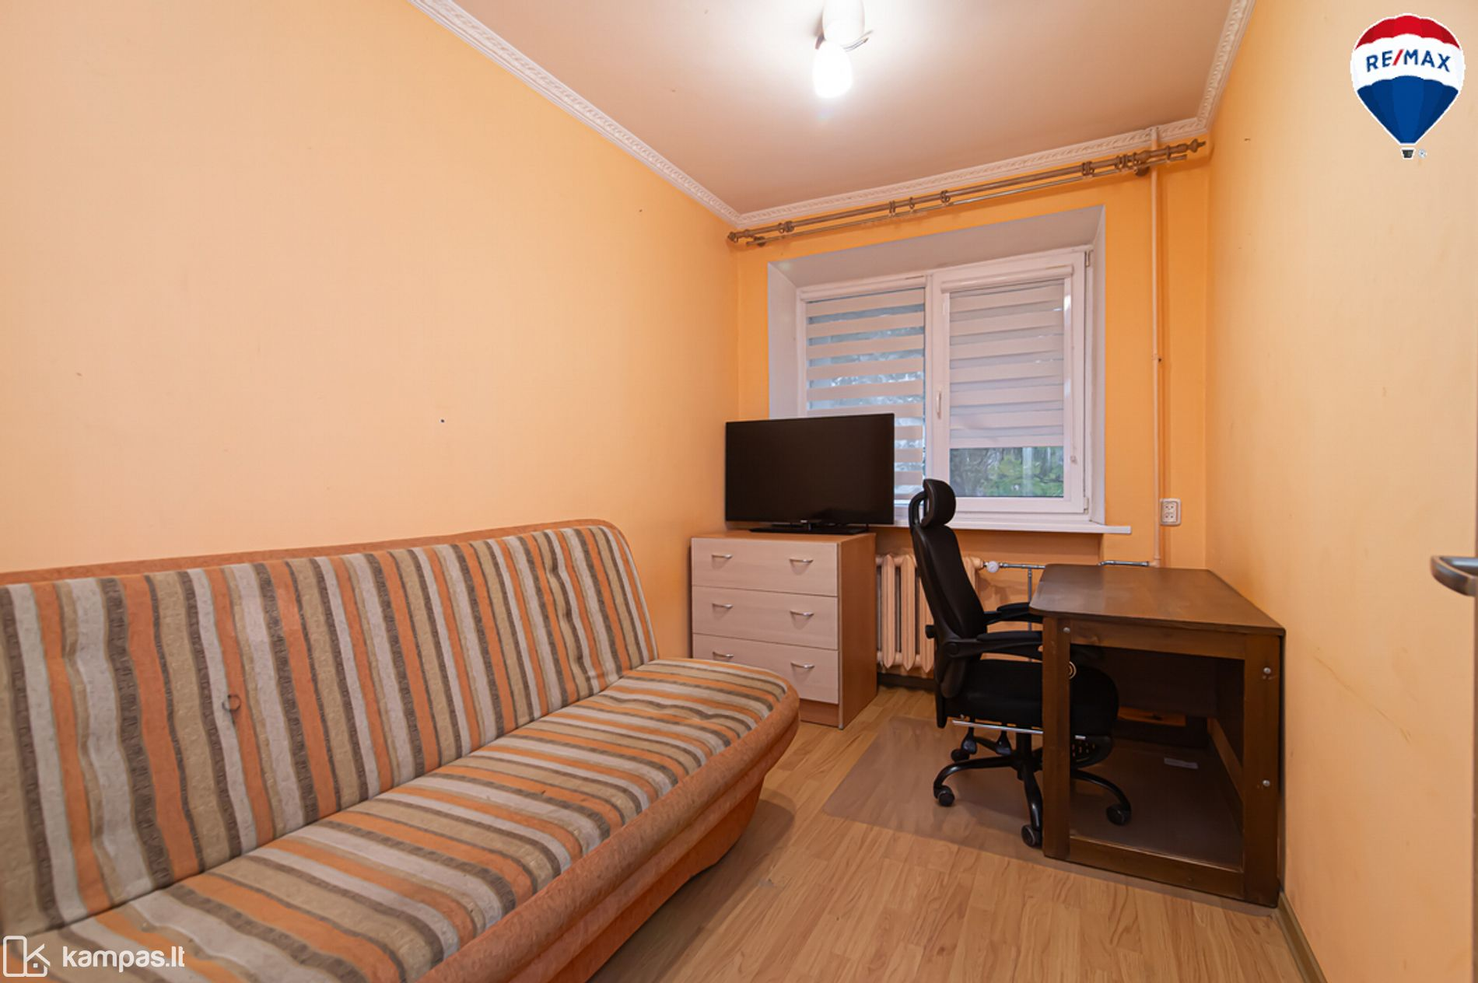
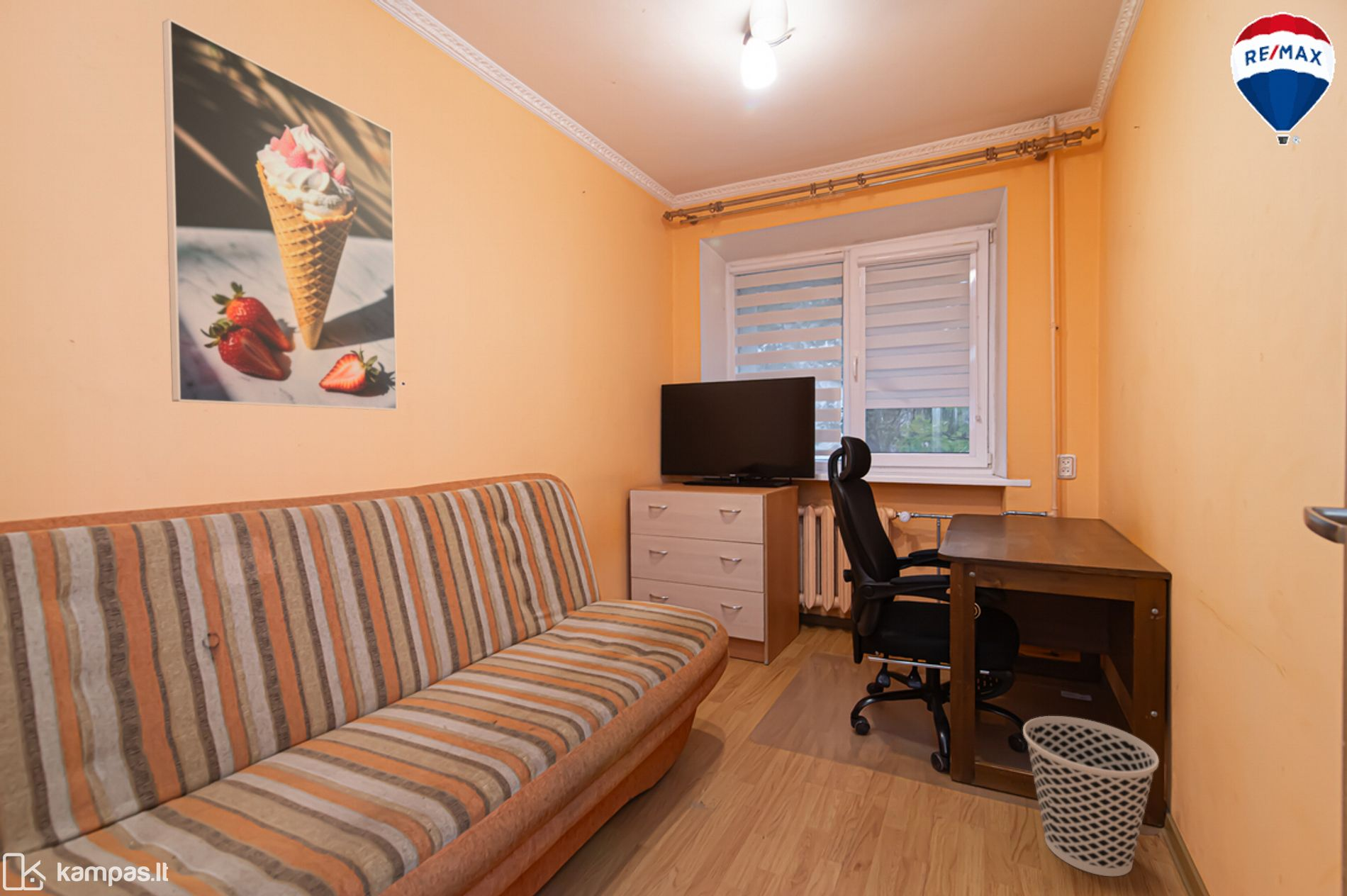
+ wastebasket [1022,715,1160,877]
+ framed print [162,18,398,411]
